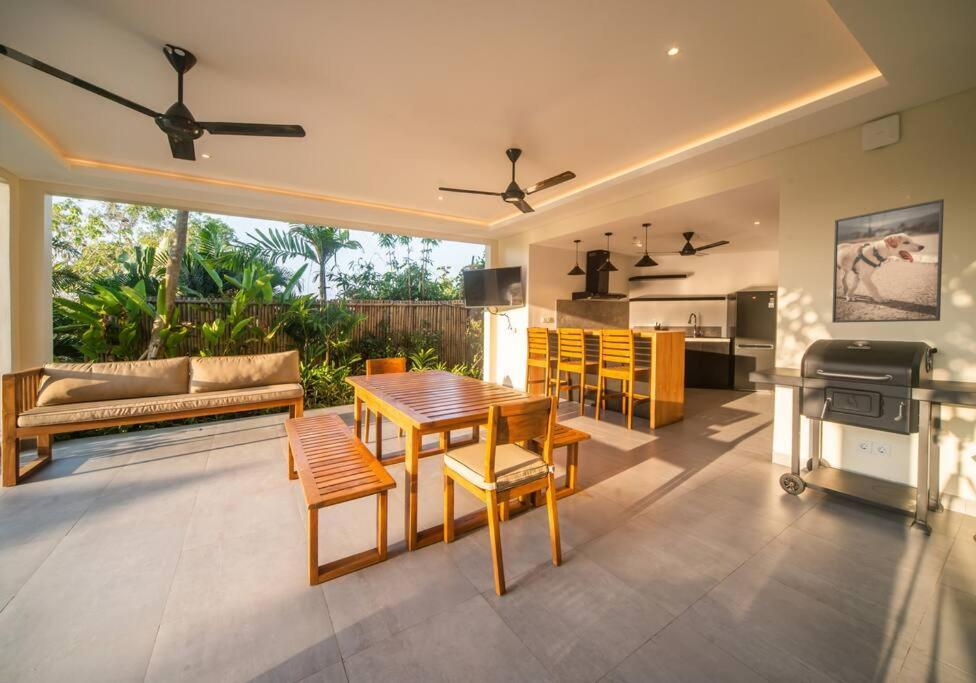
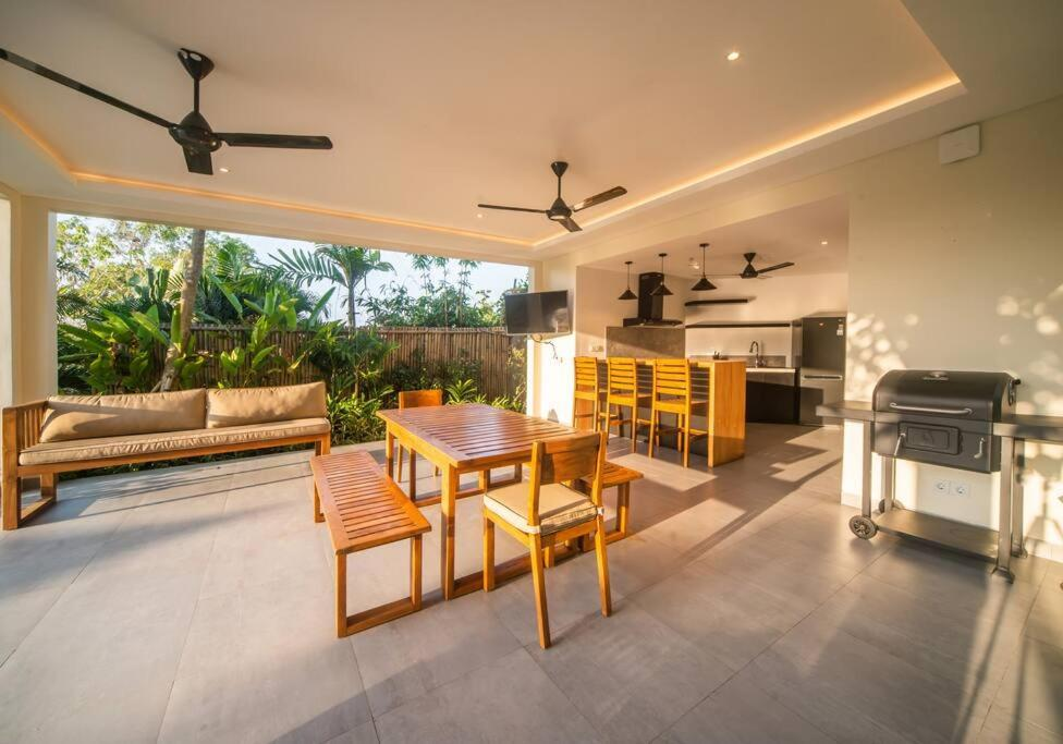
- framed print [831,198,945,324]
